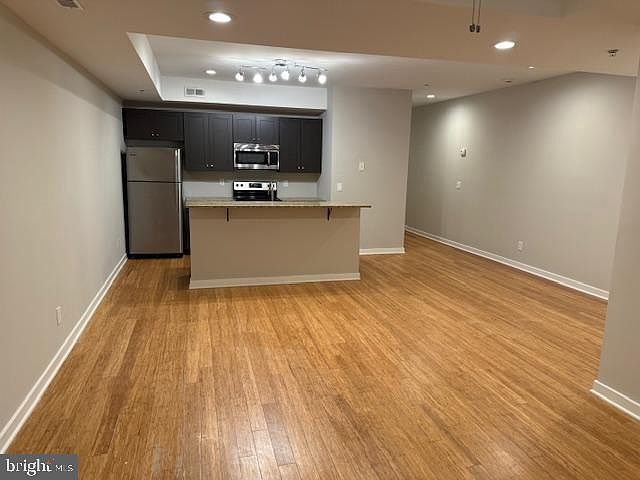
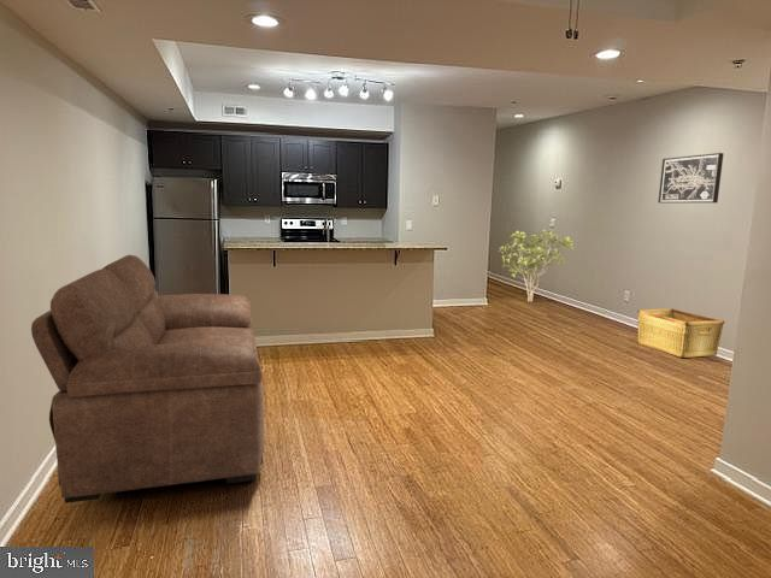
+ sofa [30,254,265,505]
+ hamper [636,307,725,359]
+ wall art [657,152,724,205]
+ shrub [498,229,575,303]
